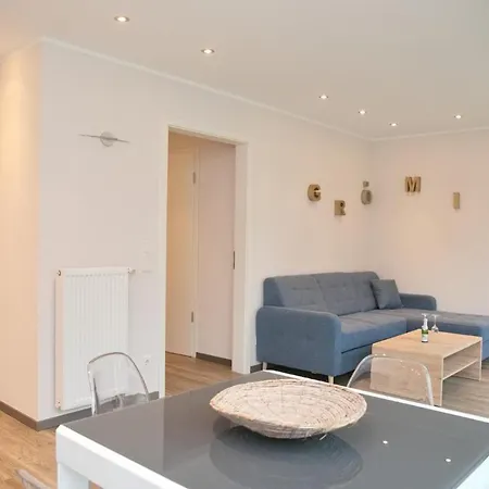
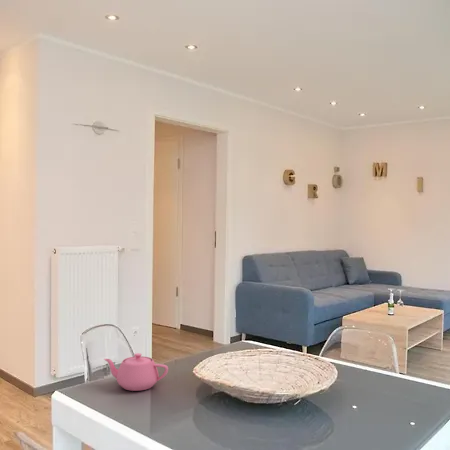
+ teapot [103,352,169,392]
